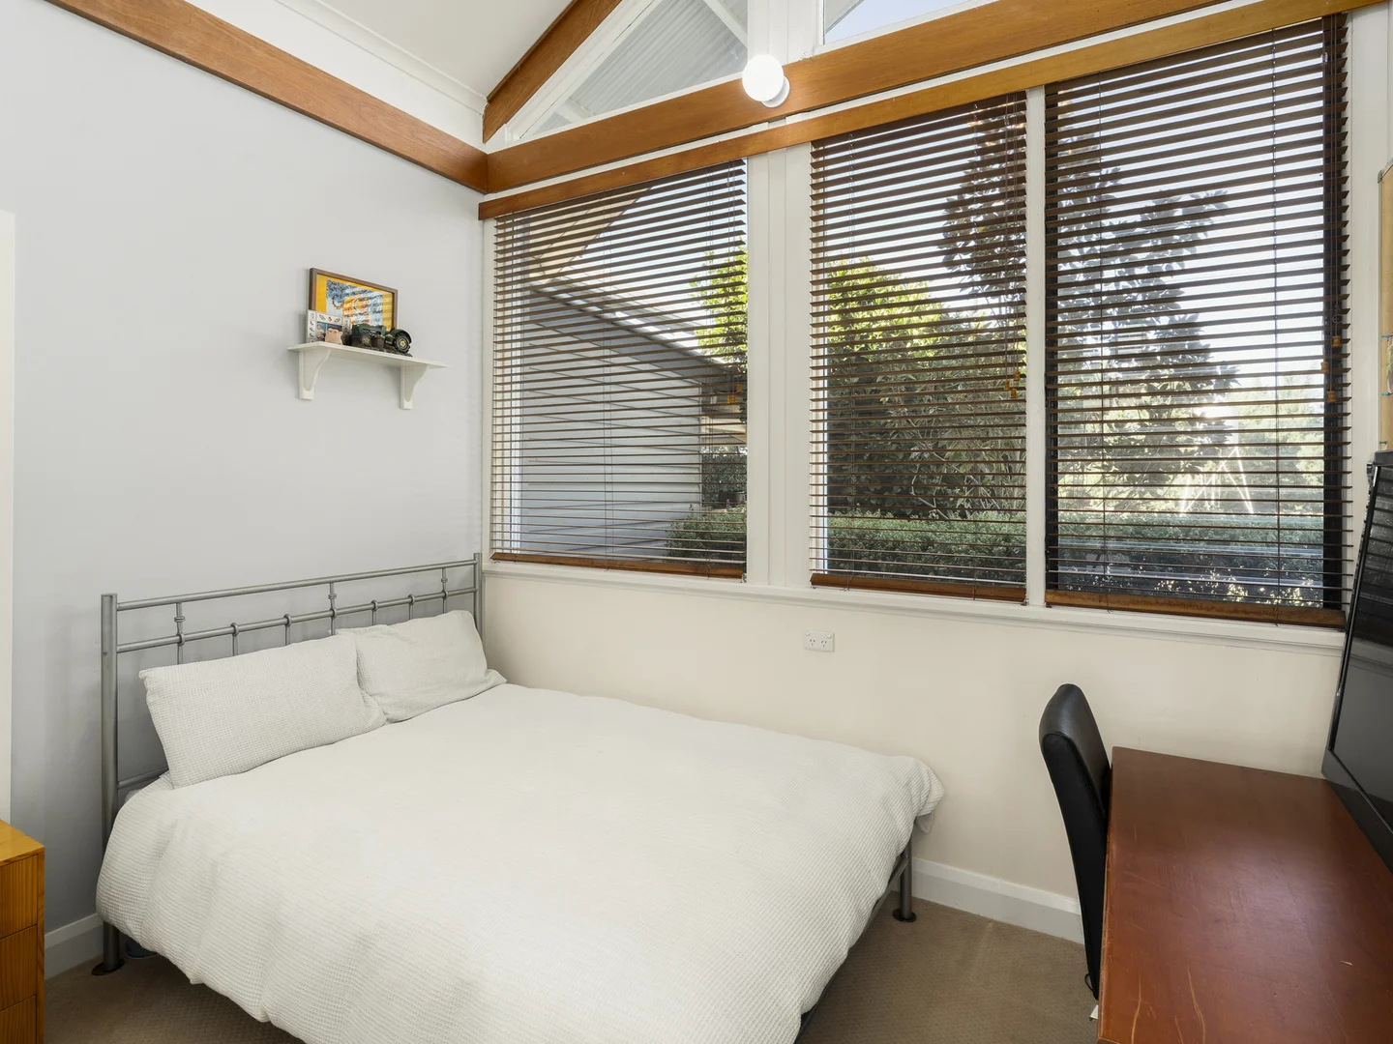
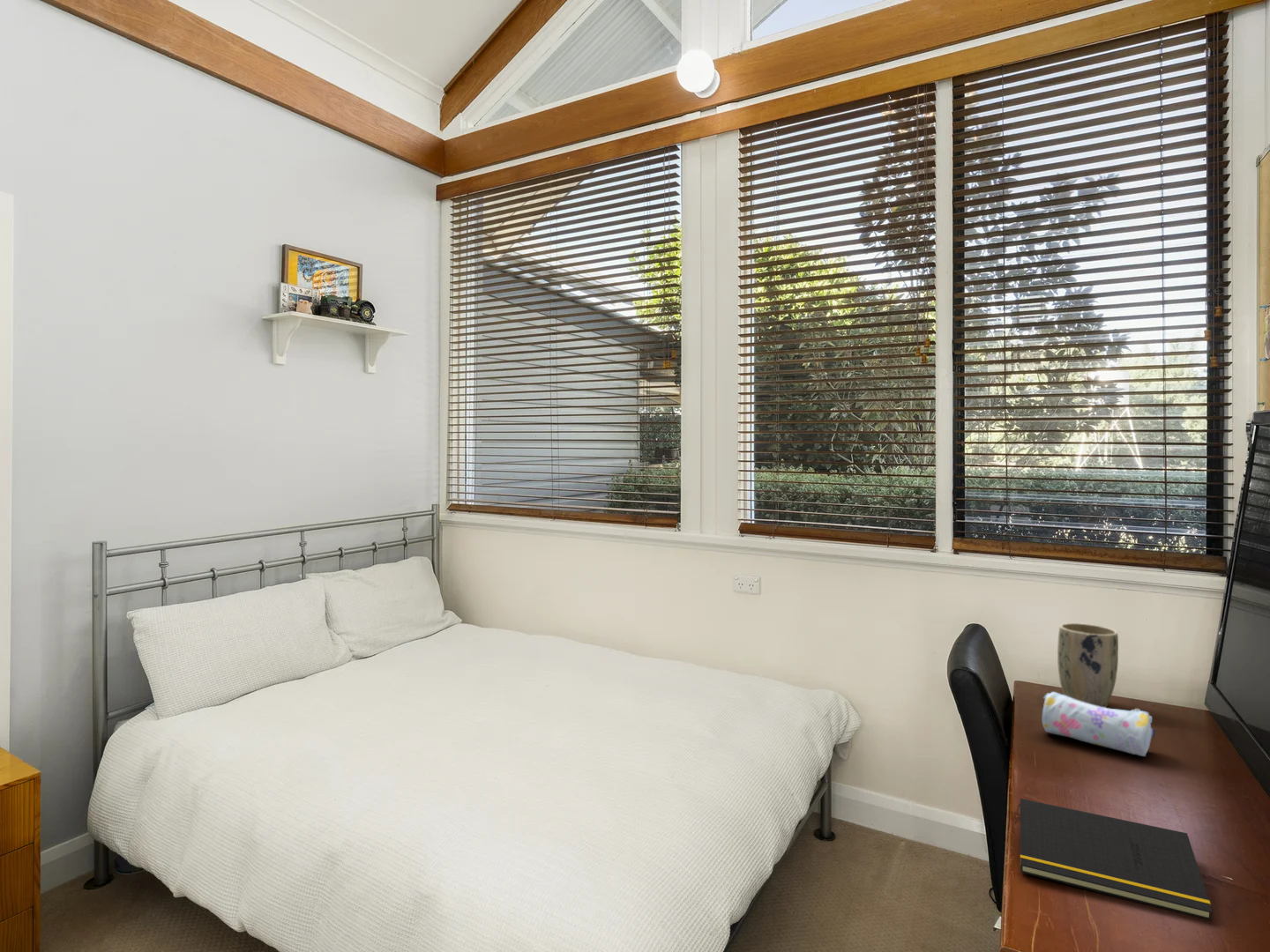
+ plant pot [1057,622,1119,708]
+ pencil case [1042,691,1156,757]
+ notepad [1014,798,1214,921]
